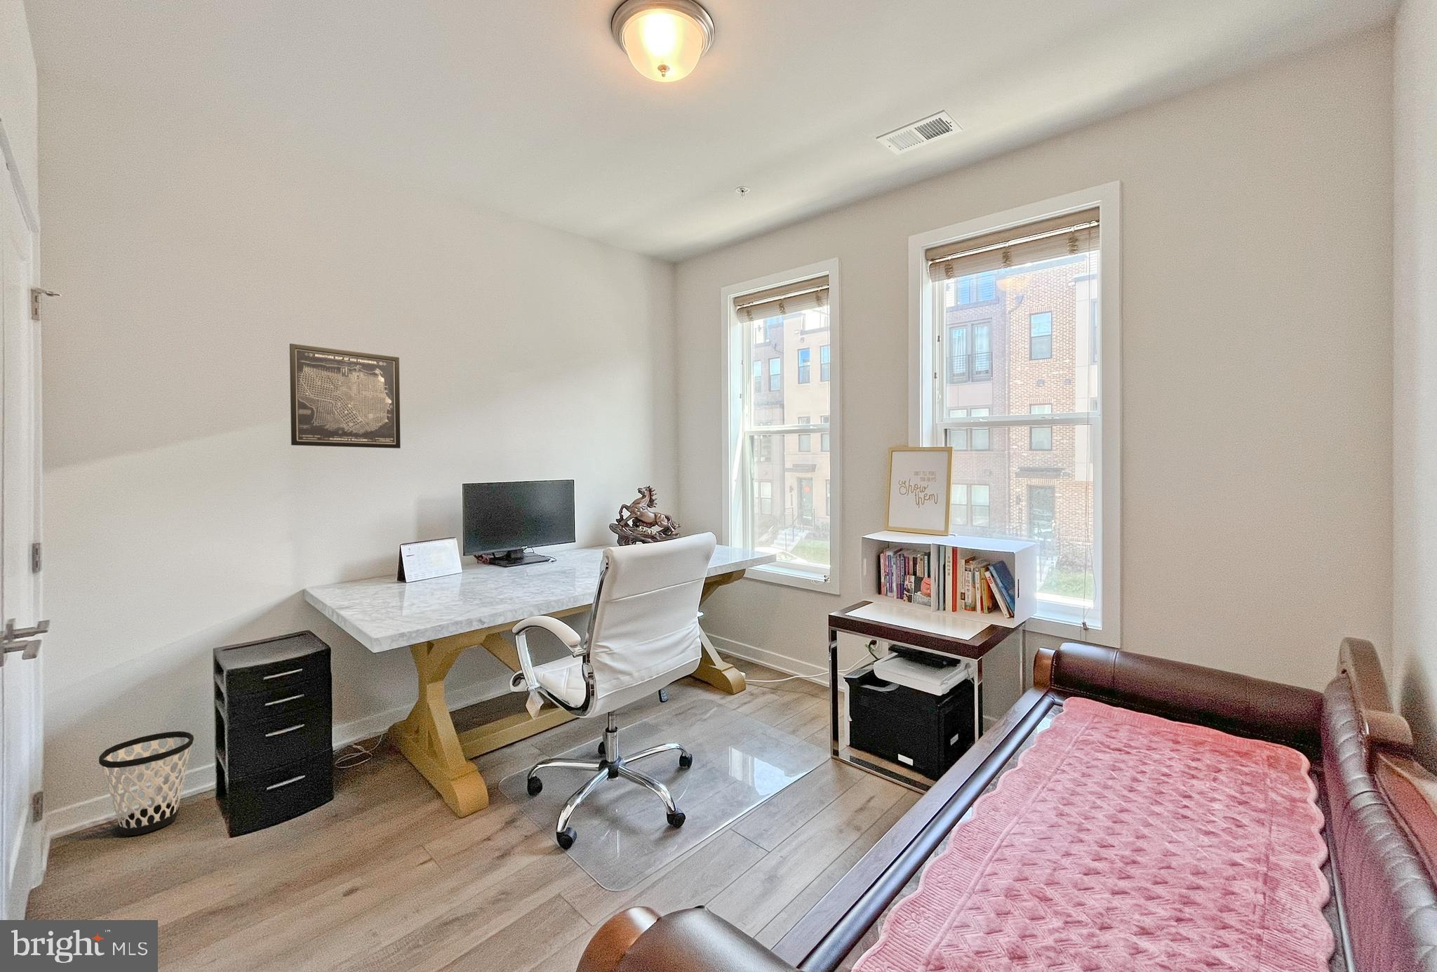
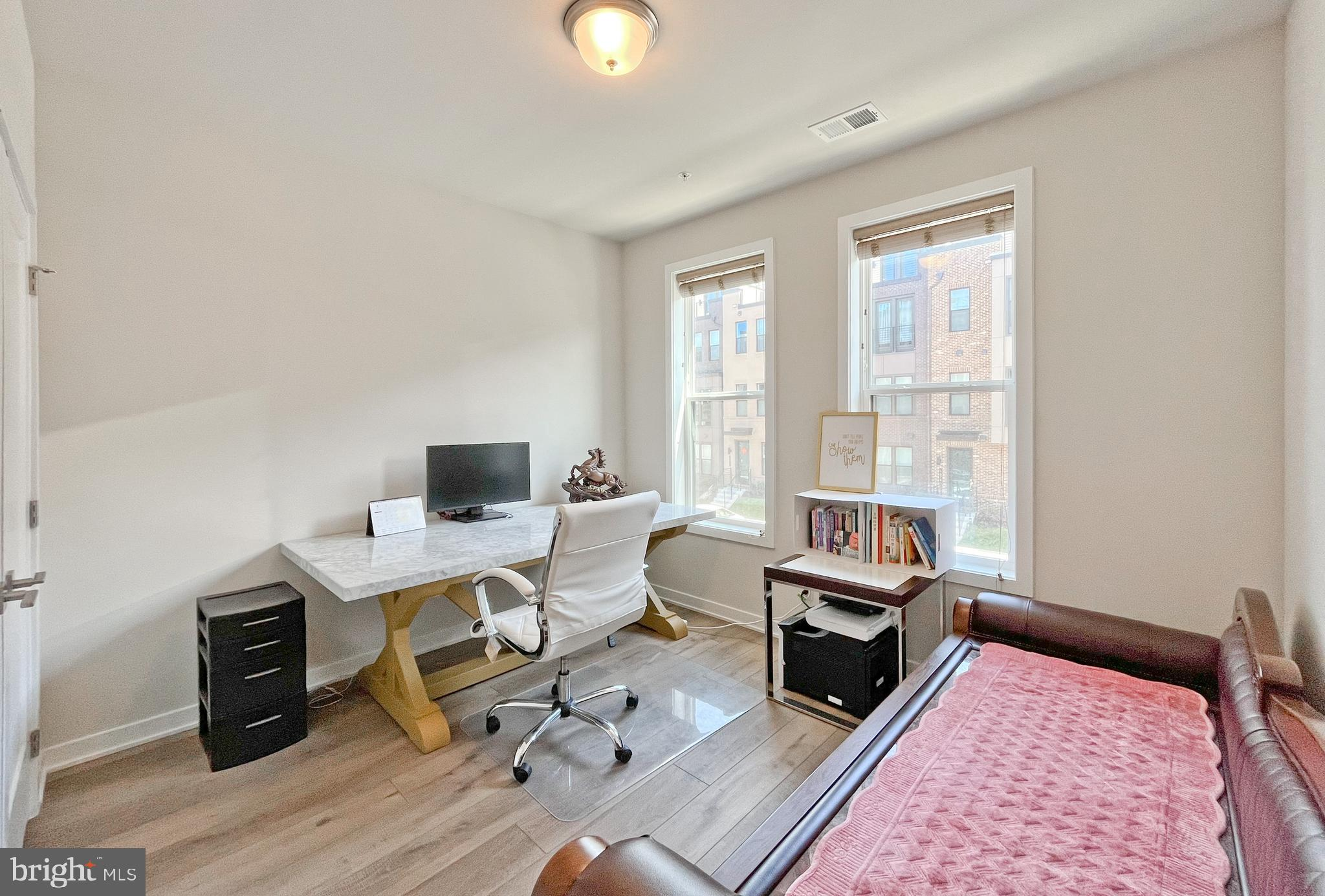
- wastebasket [99,730,194,836]
- wall art [290,343,401,449]
